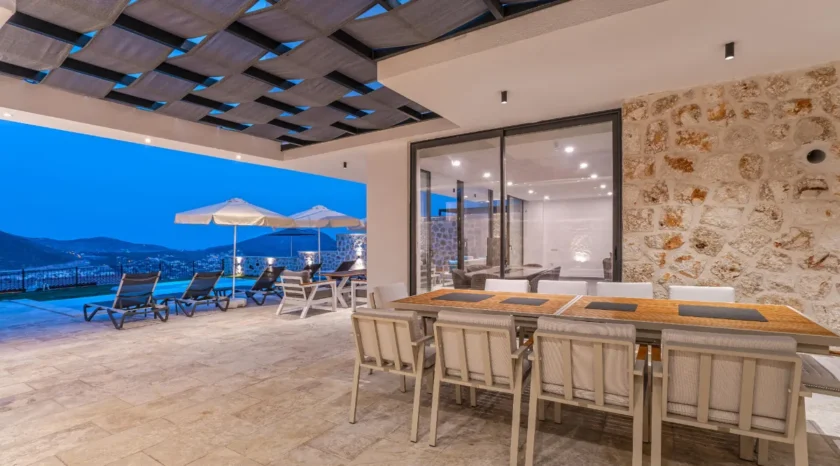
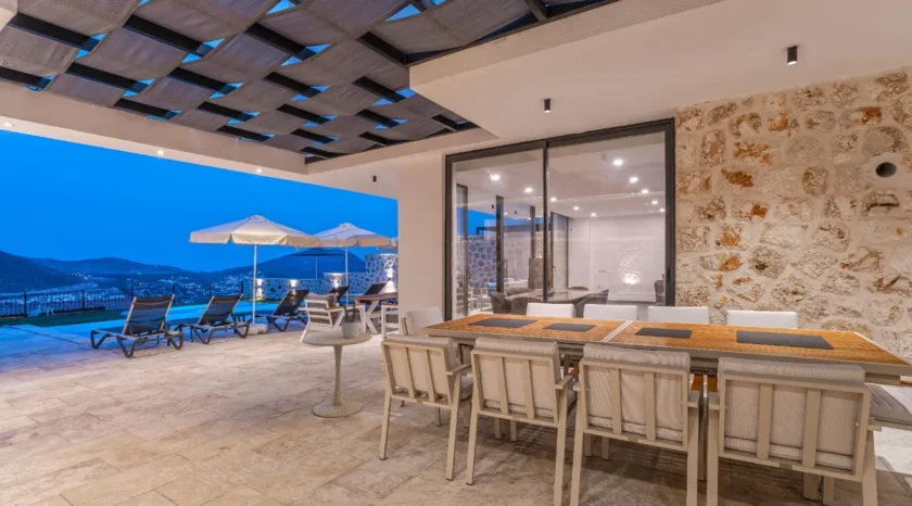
+ potted plant [340,296,360,338]
+ side table [302,330,373,418]
